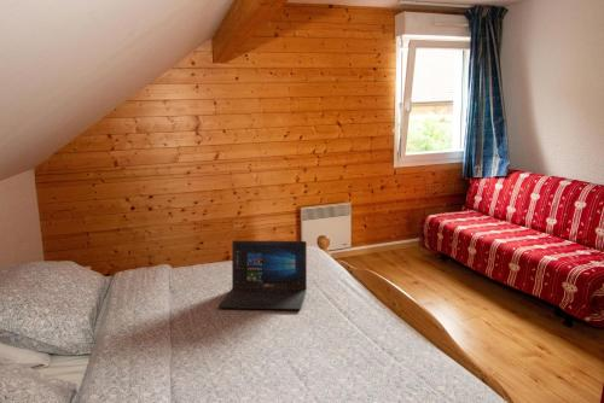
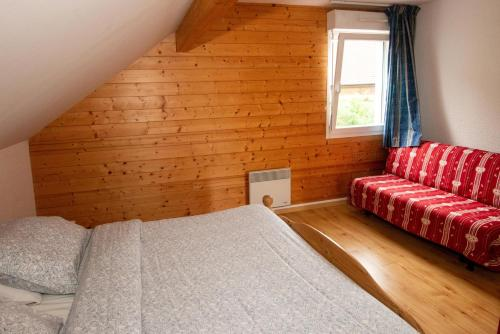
- laptop [217,239,308,311]
